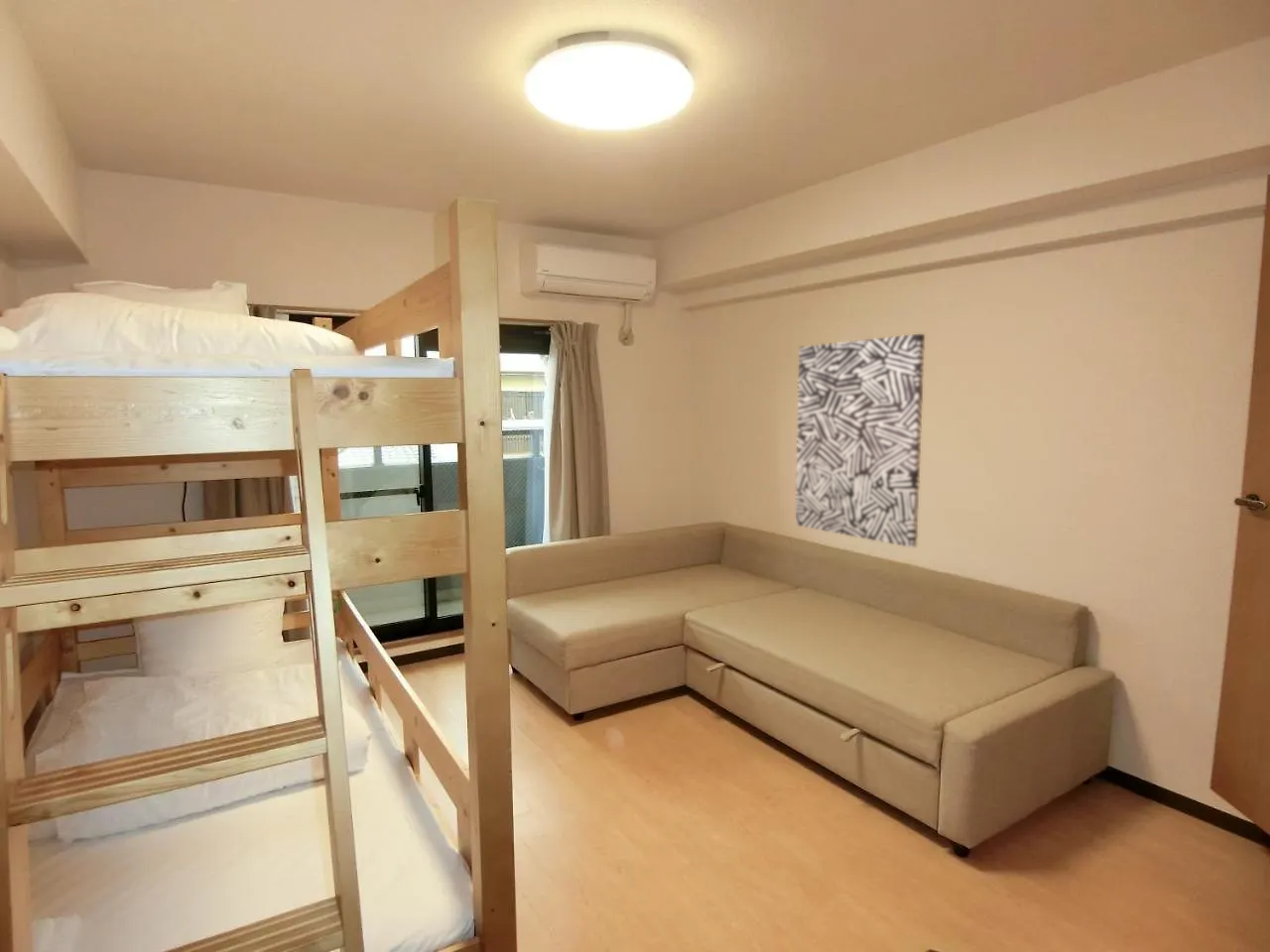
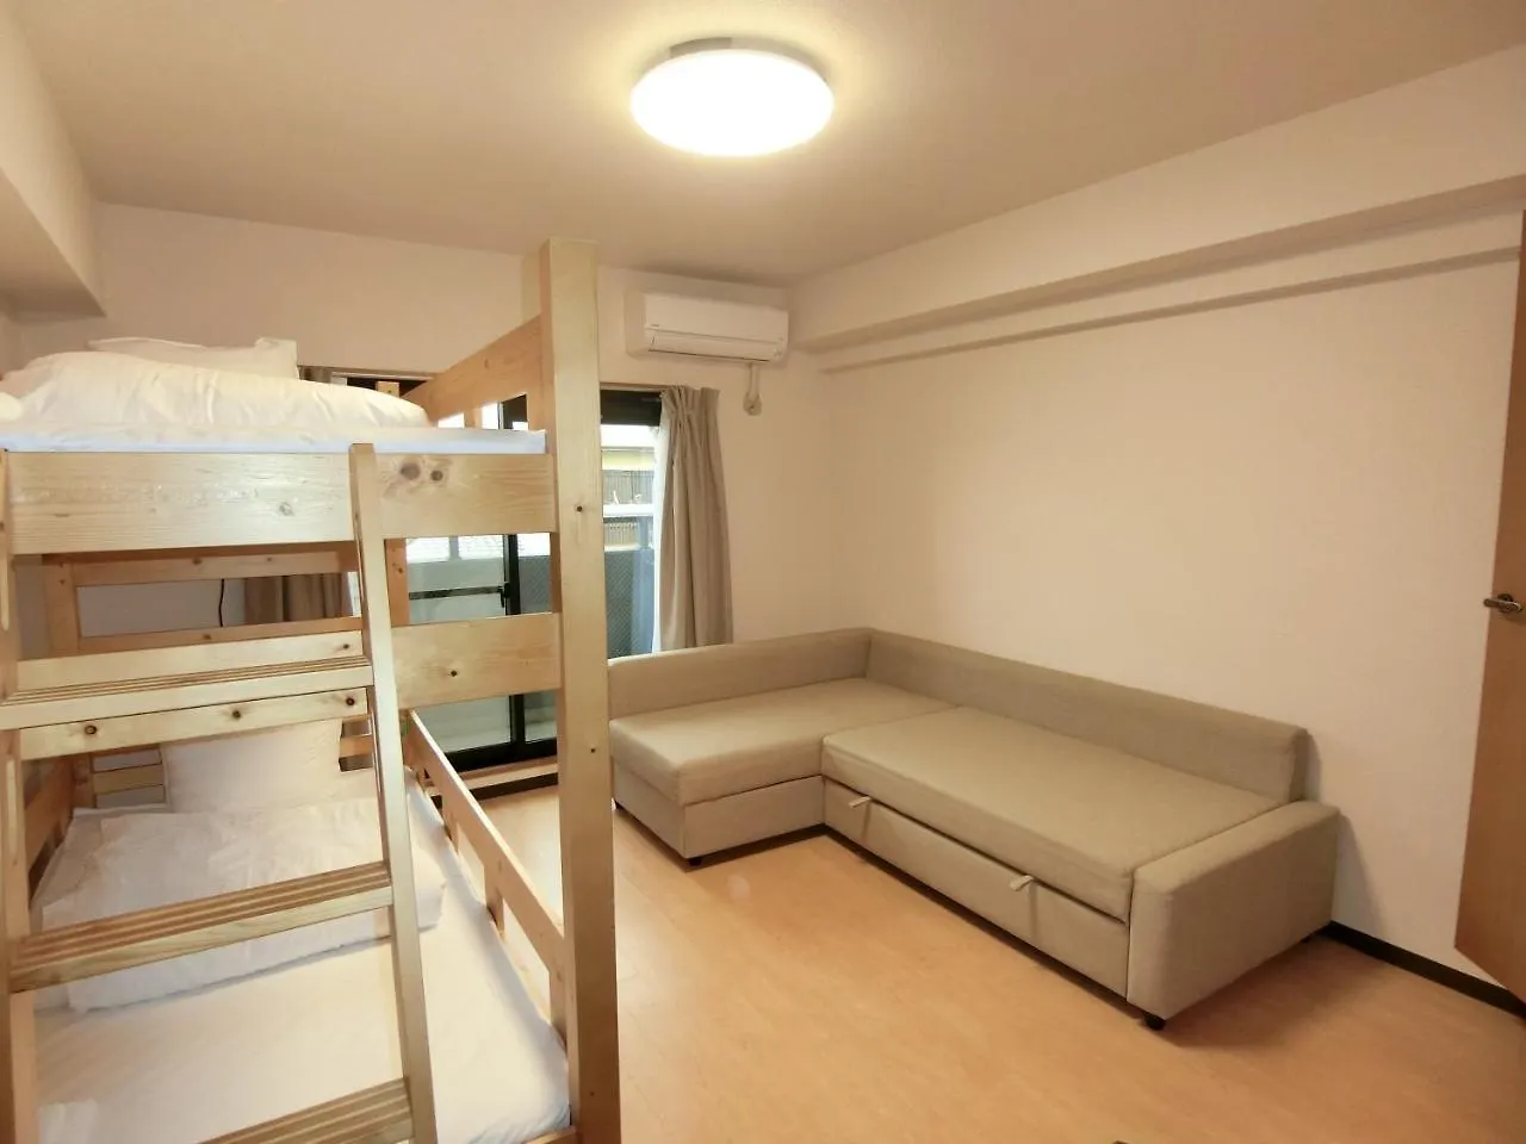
- wall art [795,333,926,548]
